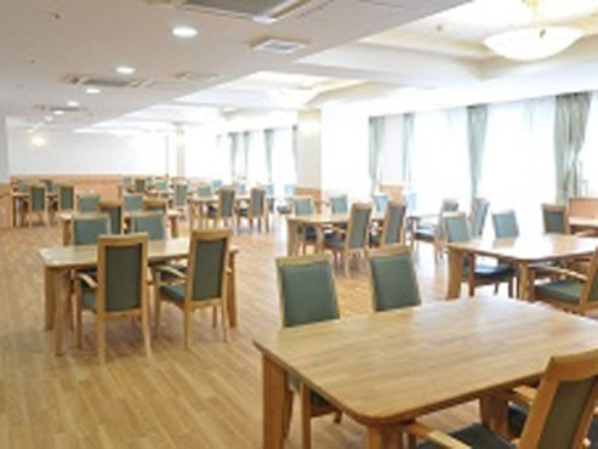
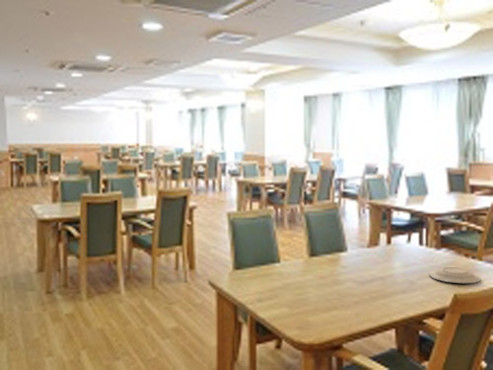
+ plate [428,266,482,284]
